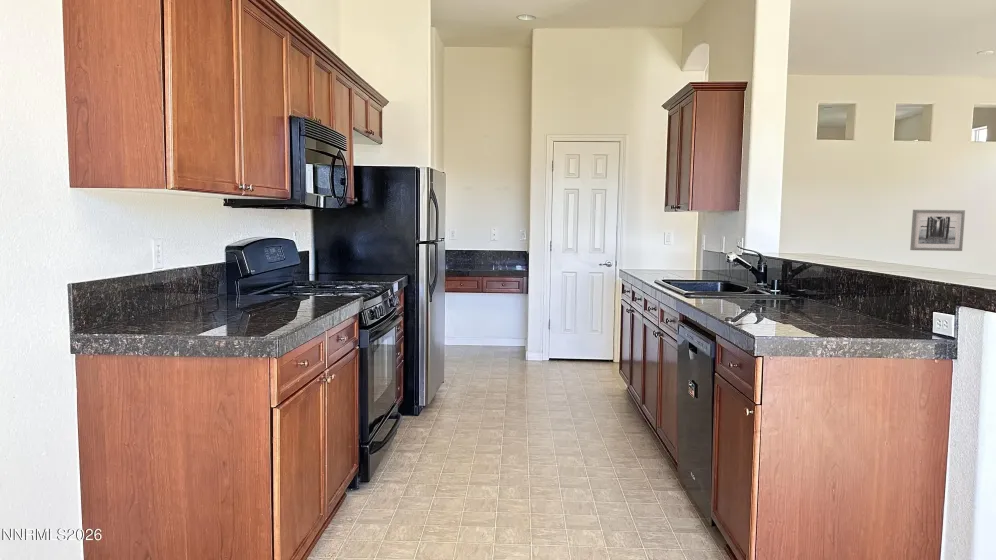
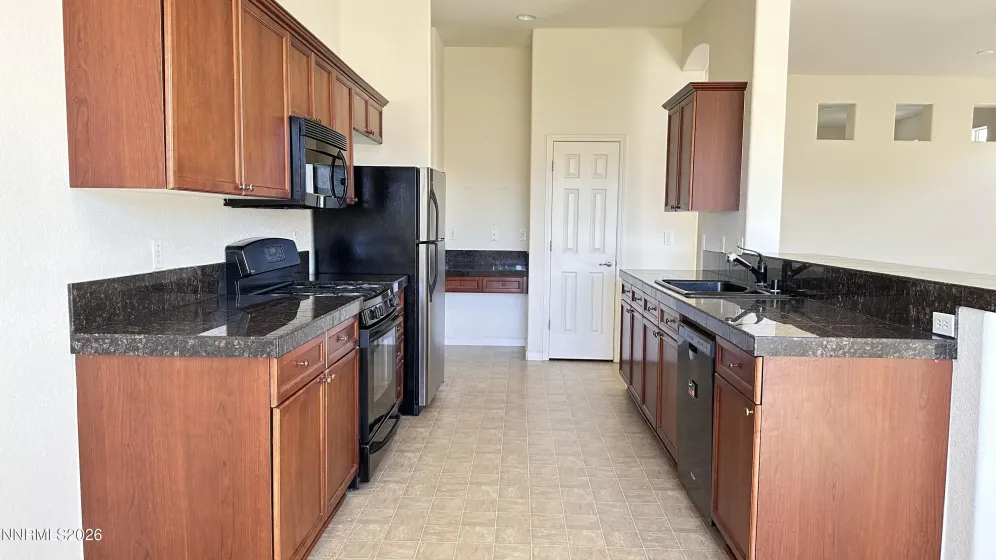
- wall art [909,209,966,252]
